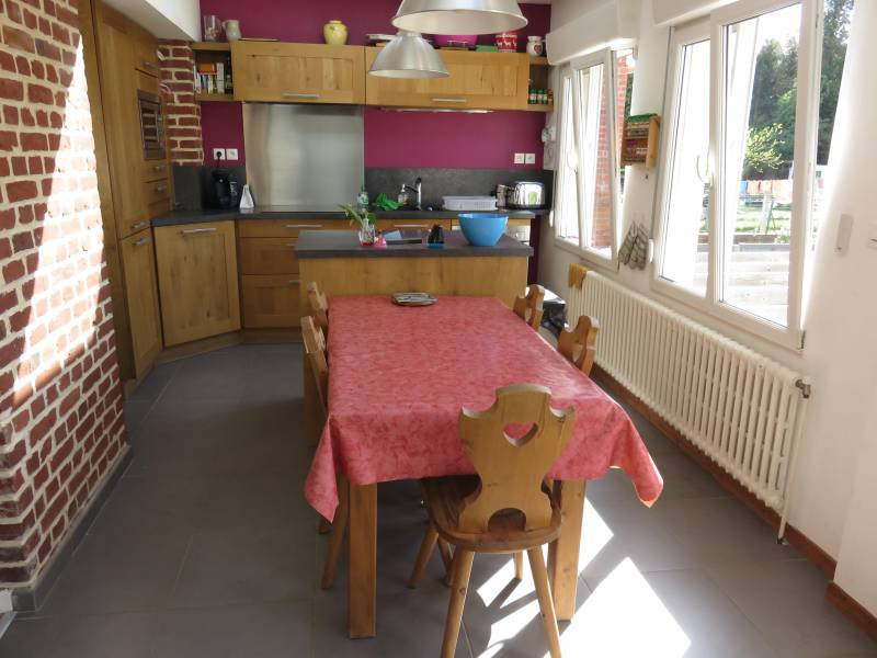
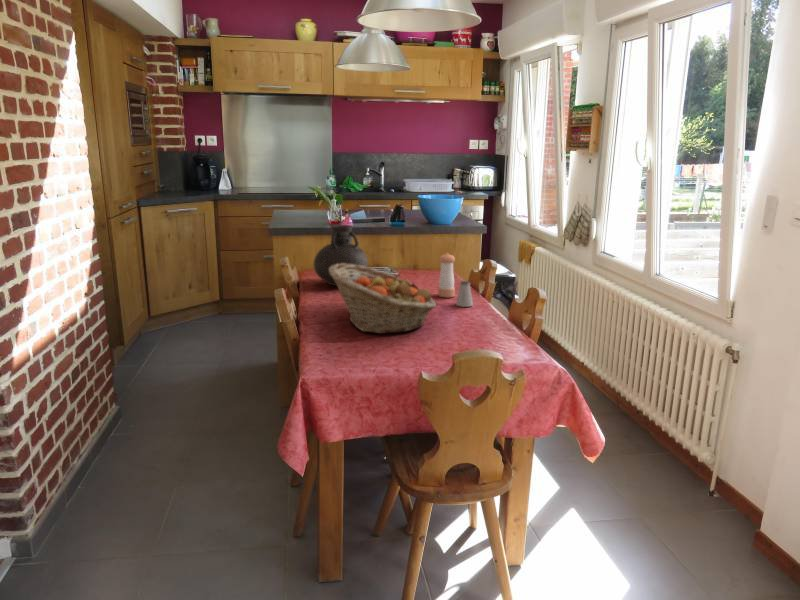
+ vase [313,224,369,287]
+ fruit basket [329,263,437,335]
+ saltshaker [455,280,474,308]
+ pepper shaker [437,252,456,298]
